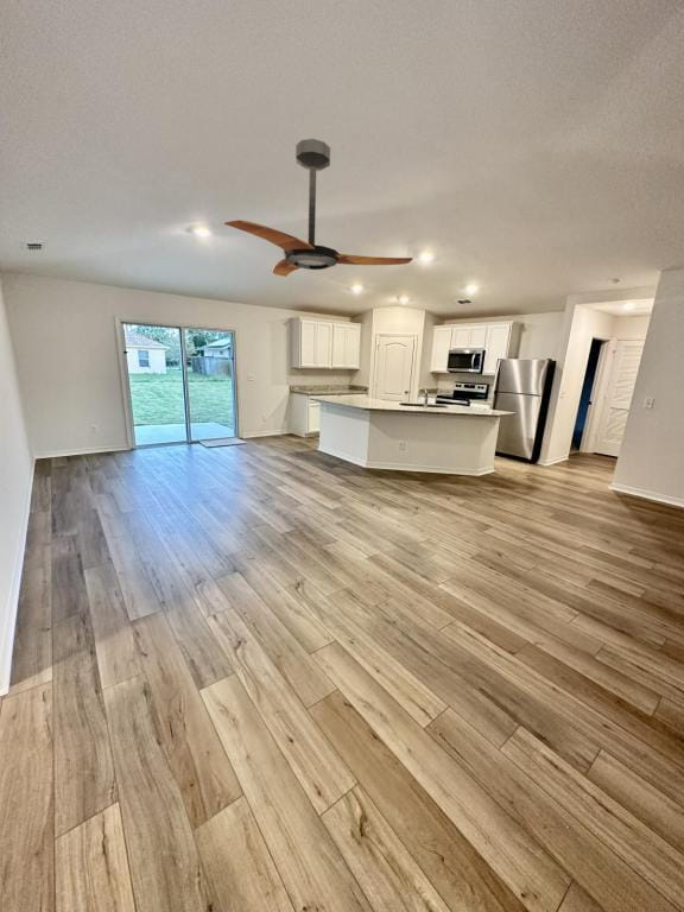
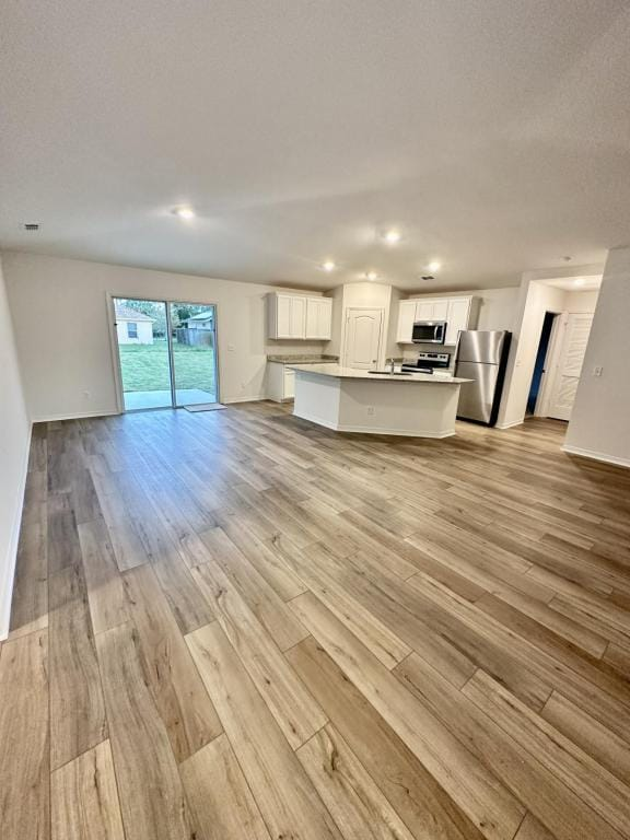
- ceiling fan [223,138,414,278]
